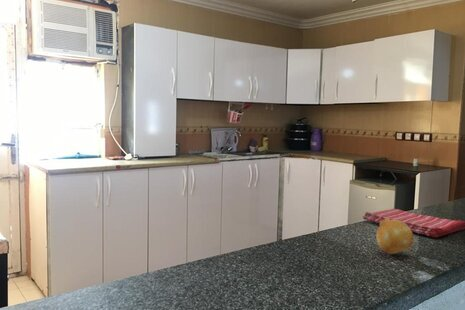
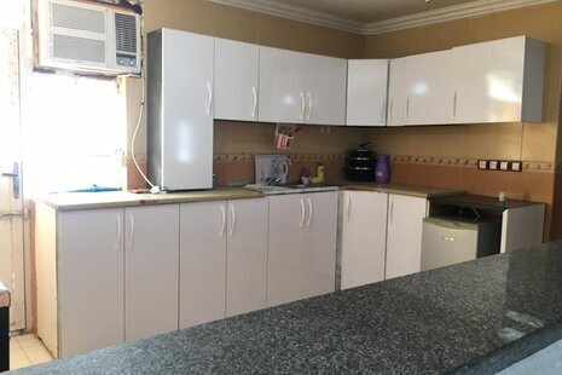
- dish towel [362,208,465,238]
- fruit [375,219,414,255]
